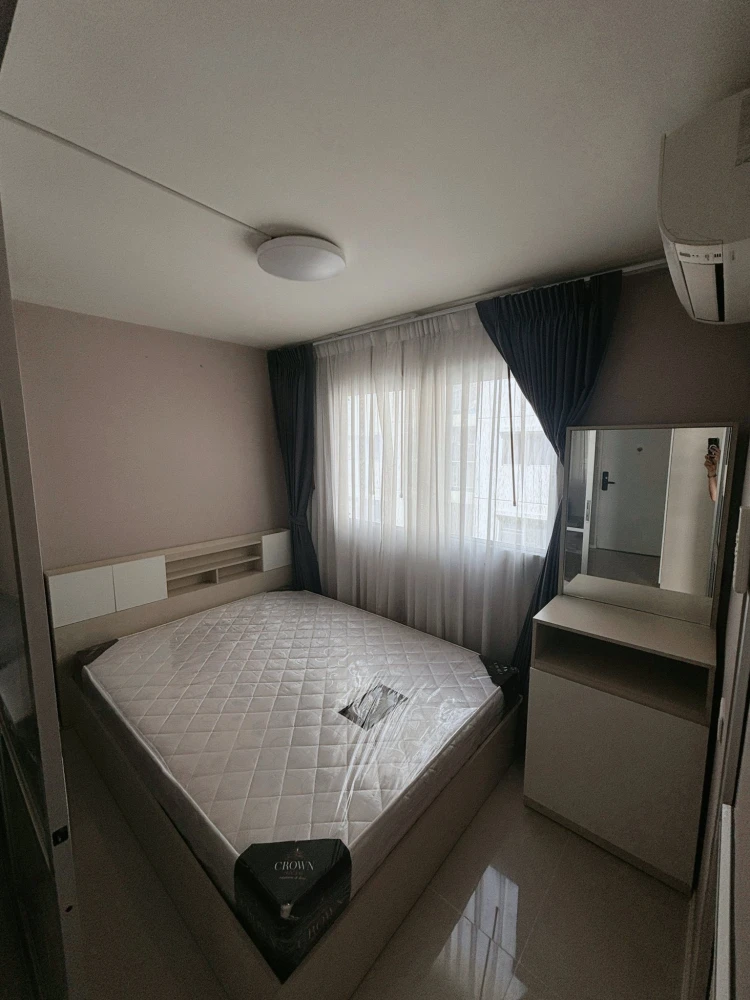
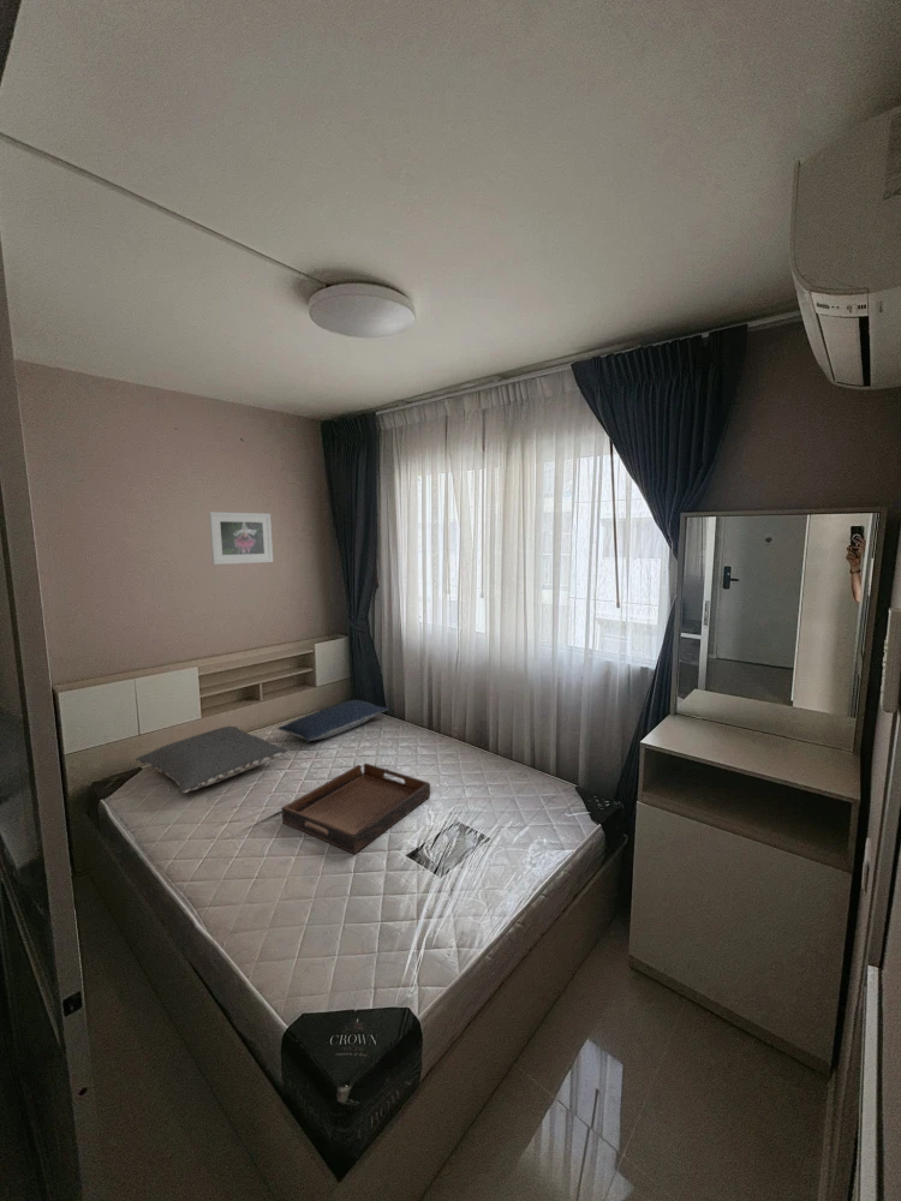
+ serving tray [280,763,431,855]
+ pillow [135,725,290,794]
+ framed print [208,510,274,566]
+ pillow [276,699,389,743]
